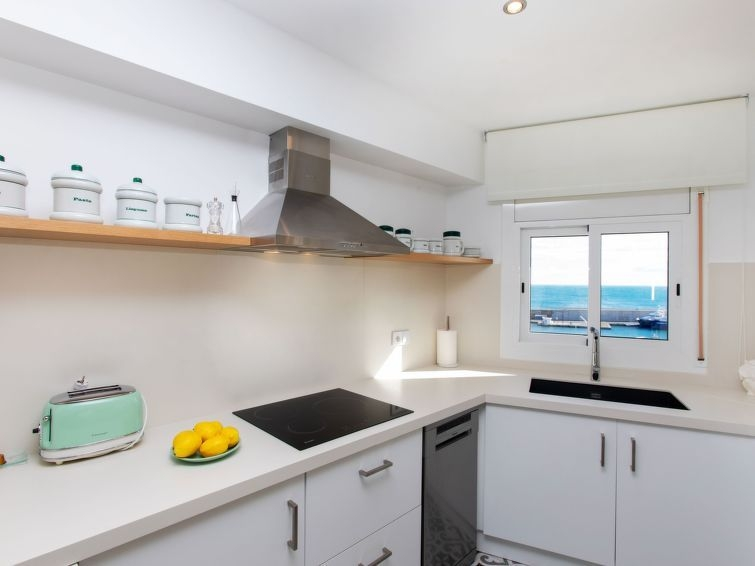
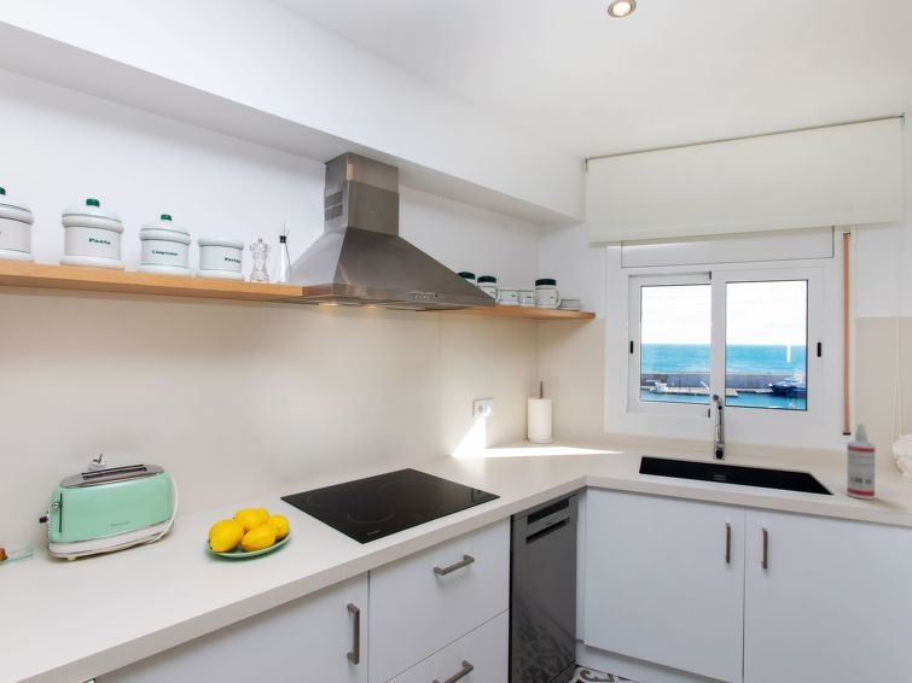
+ spray bottle [846,422,876,501]
